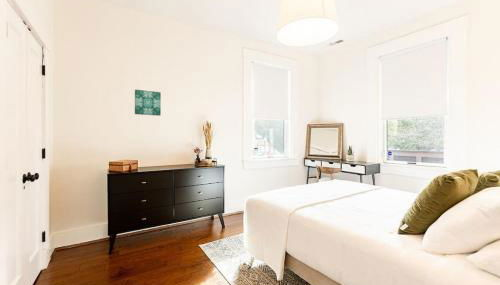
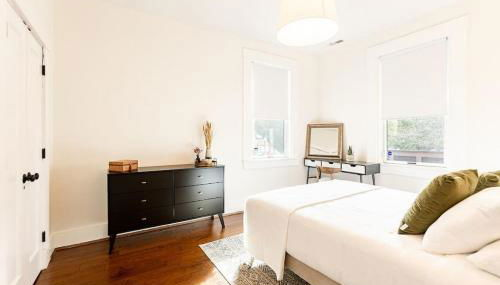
- wall art [134,89,162,117]
